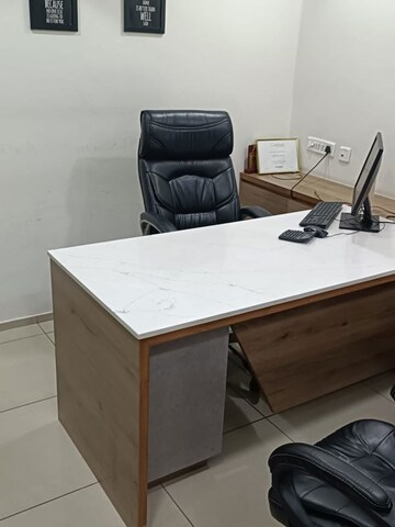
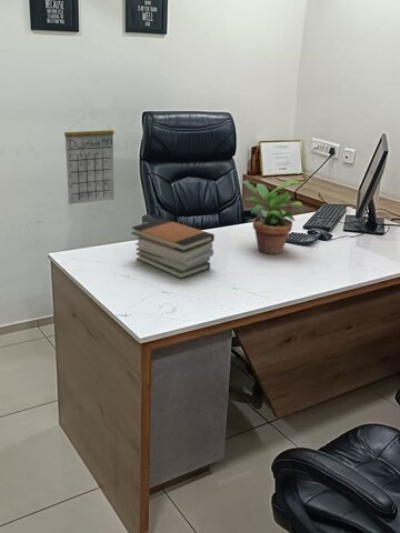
+ calendar [63,114,116,205]
+ potted plant [241,179,306,255]
+ book stack [130,218,216,280]
